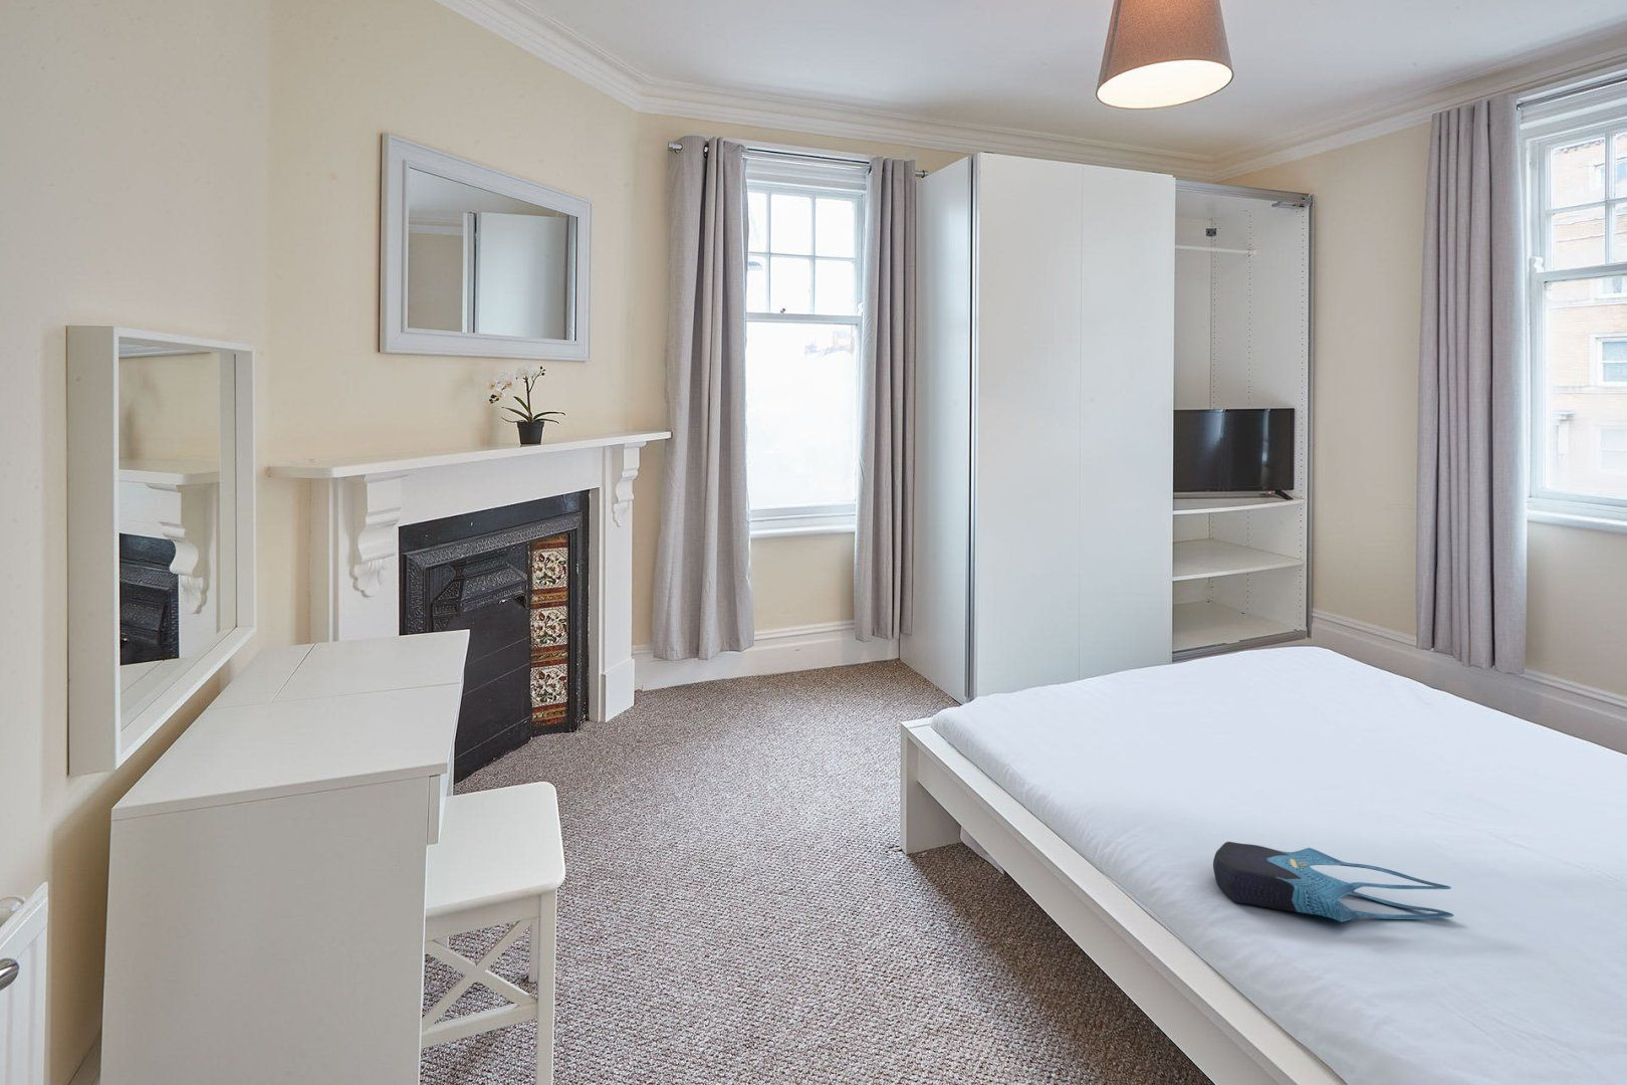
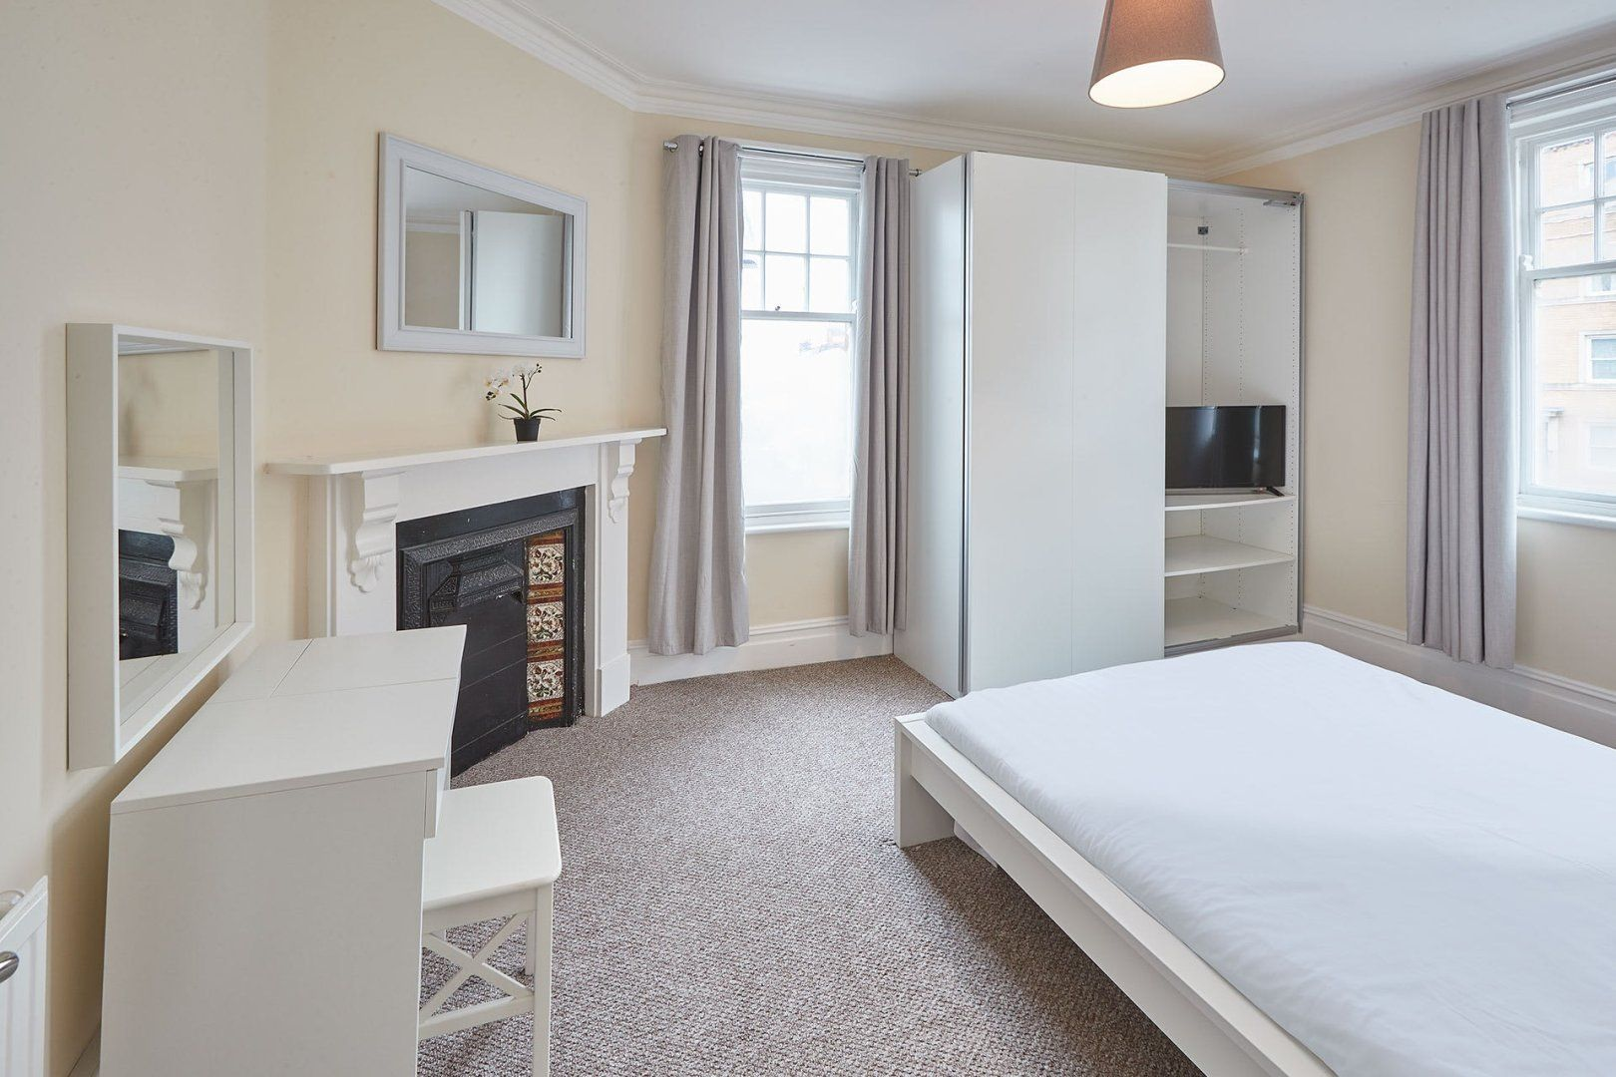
- tote bag [1212,840,1455,923]
